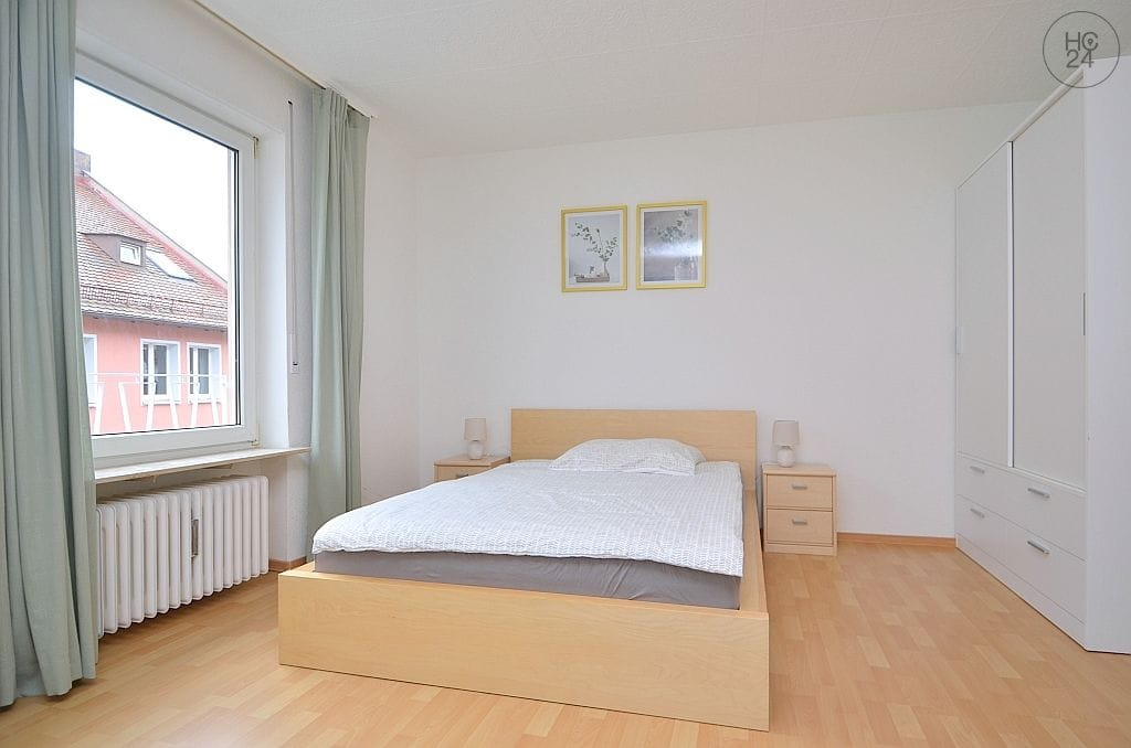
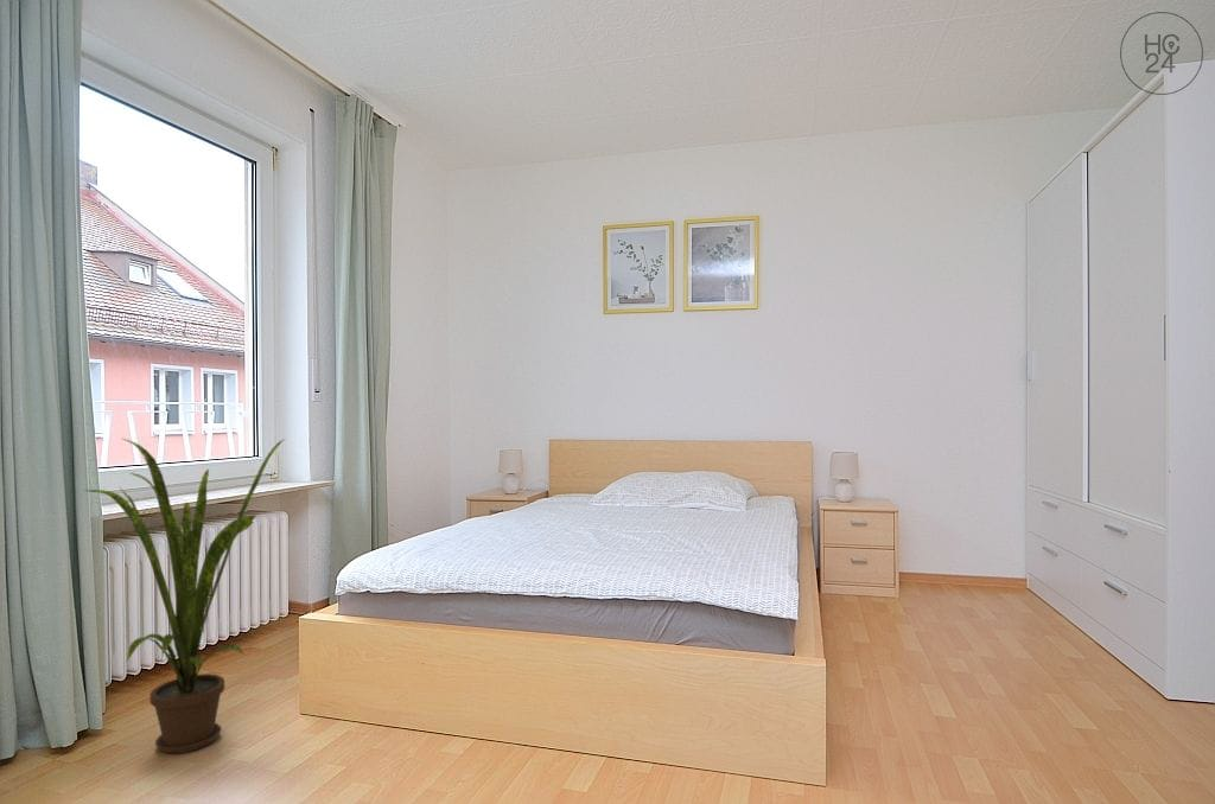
+ house plant [82,436,286,754]
